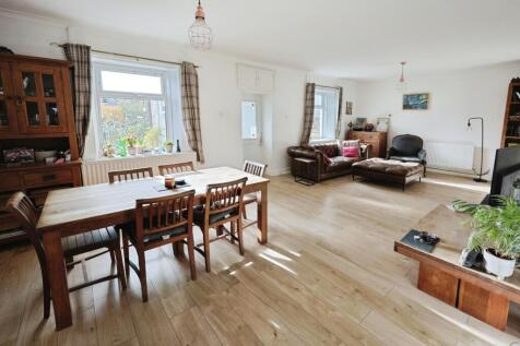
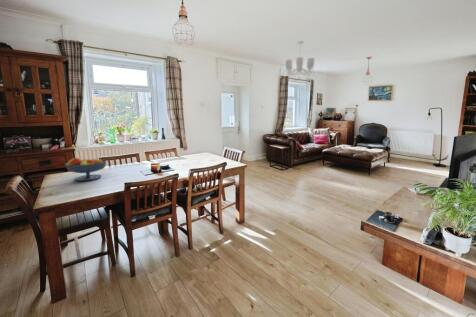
+ chandelier [285,40,315,80]
+ fruit bowl [64,157,108,182]
